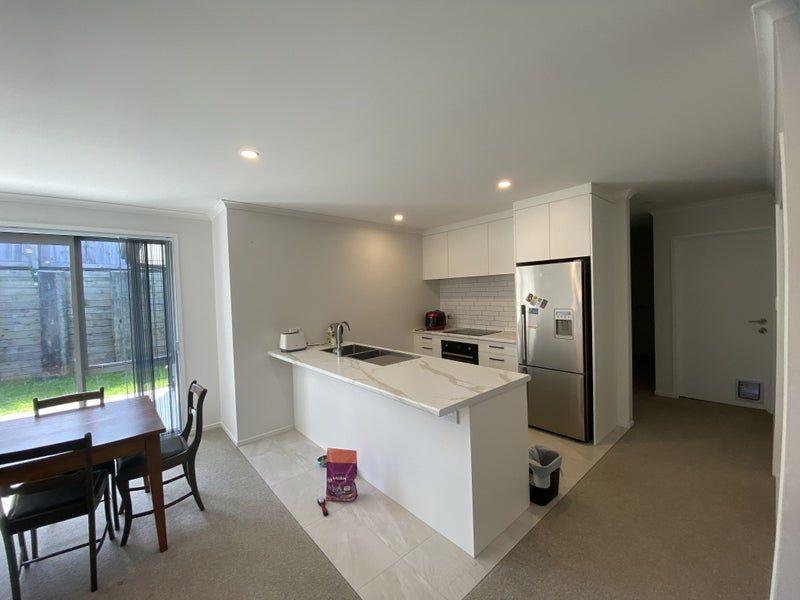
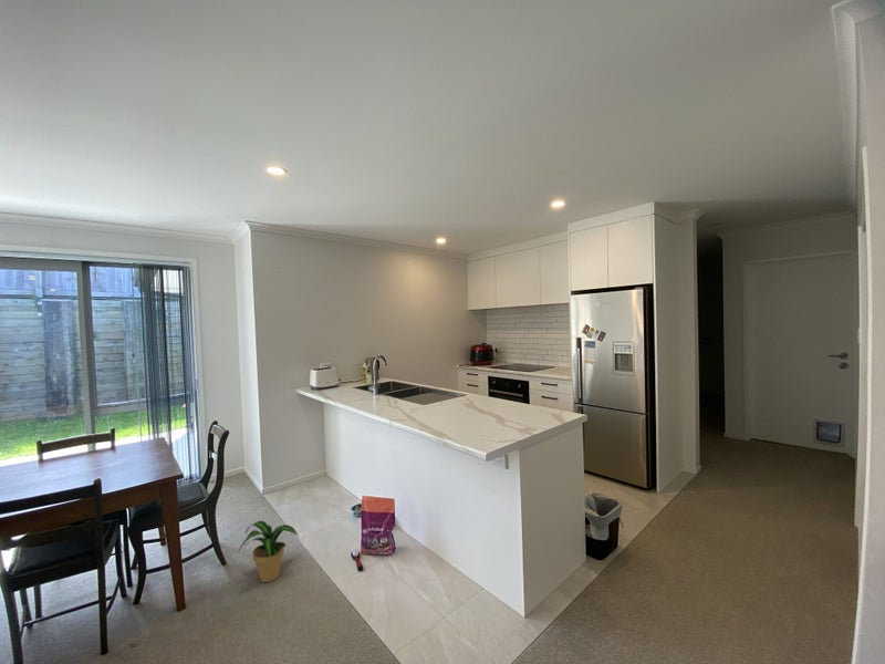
+ potted plant [238,520,300,583]
